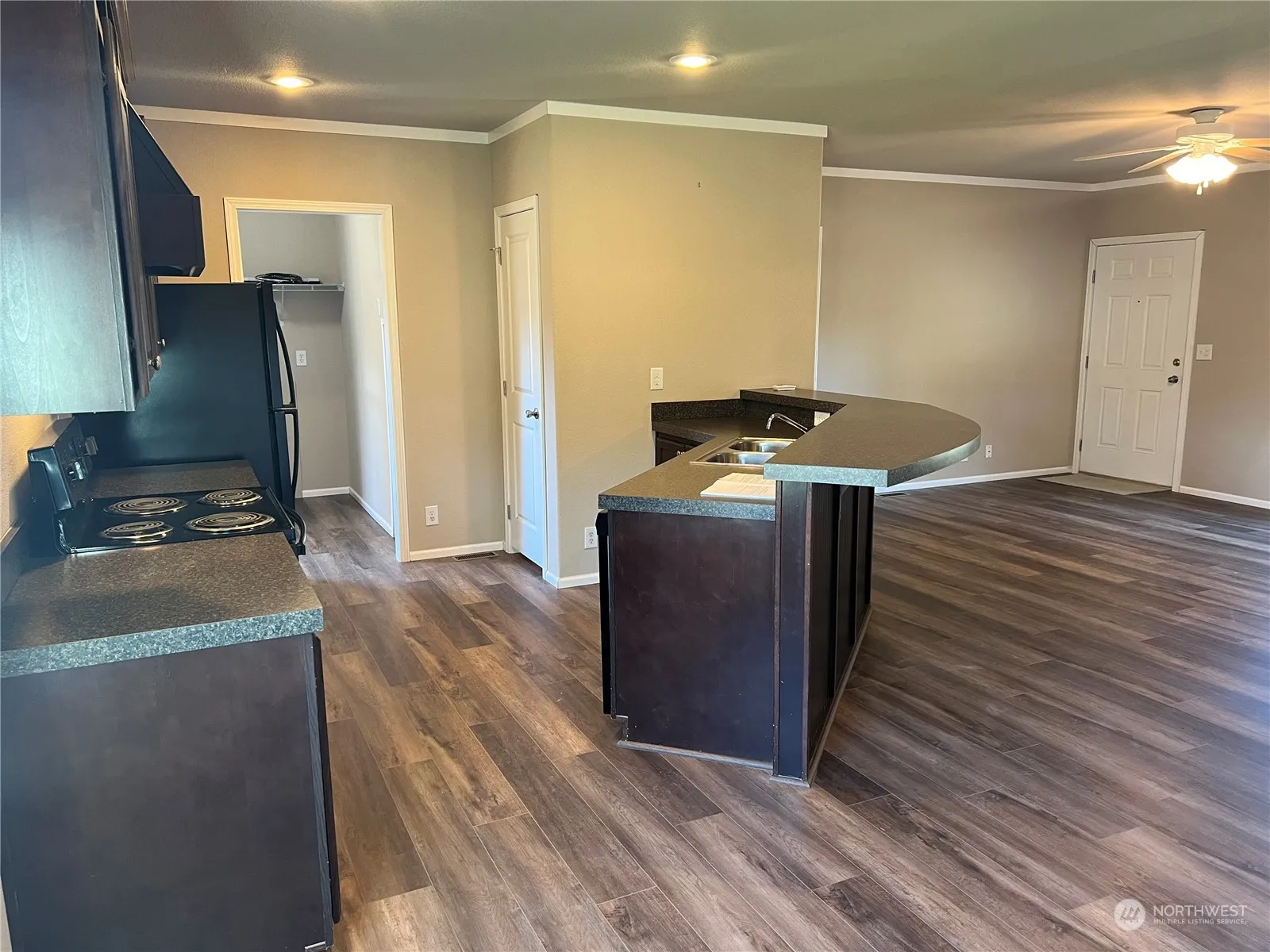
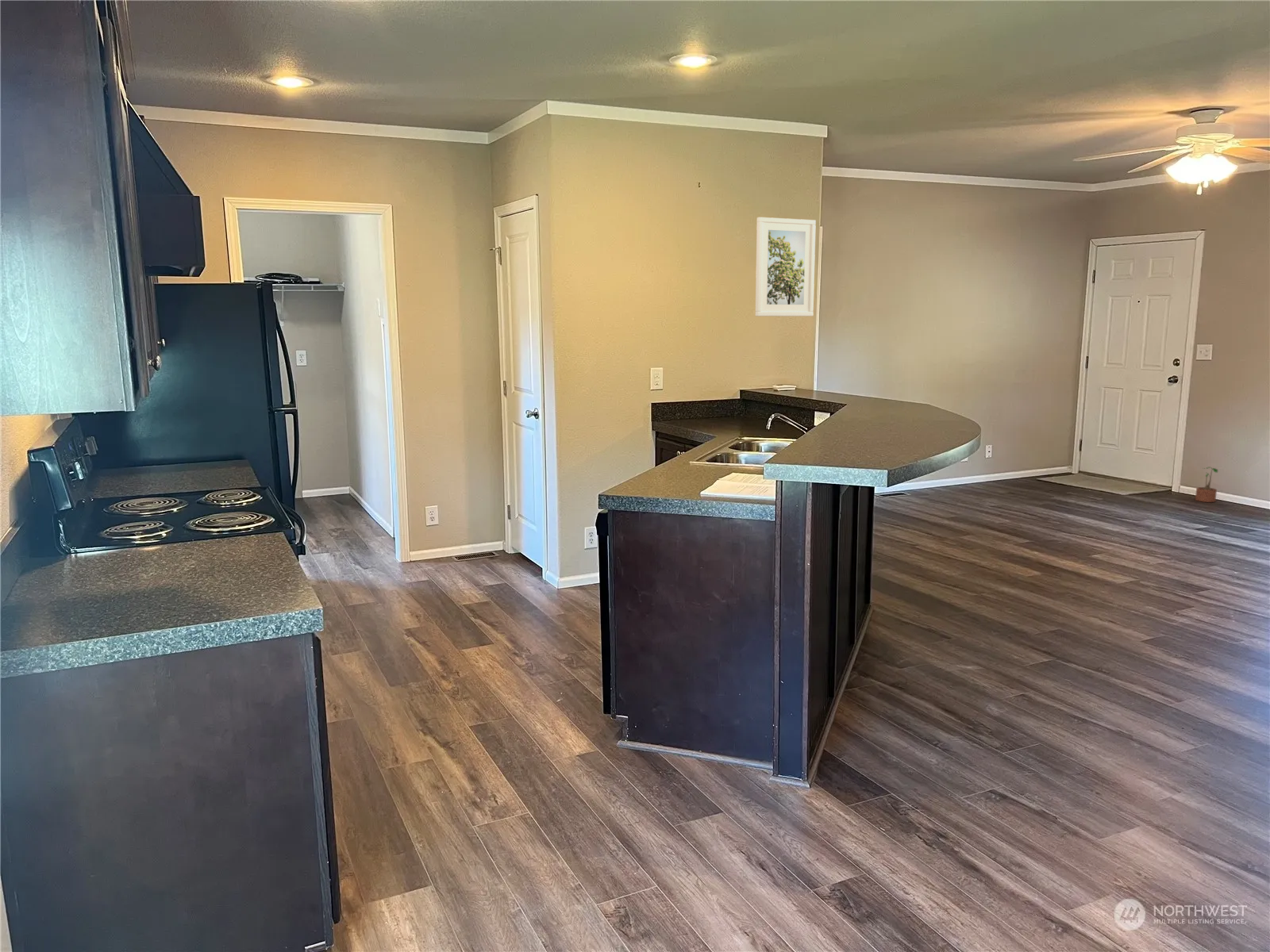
+ potted plant [1195,466,1219,503]
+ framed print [755,217,817,317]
